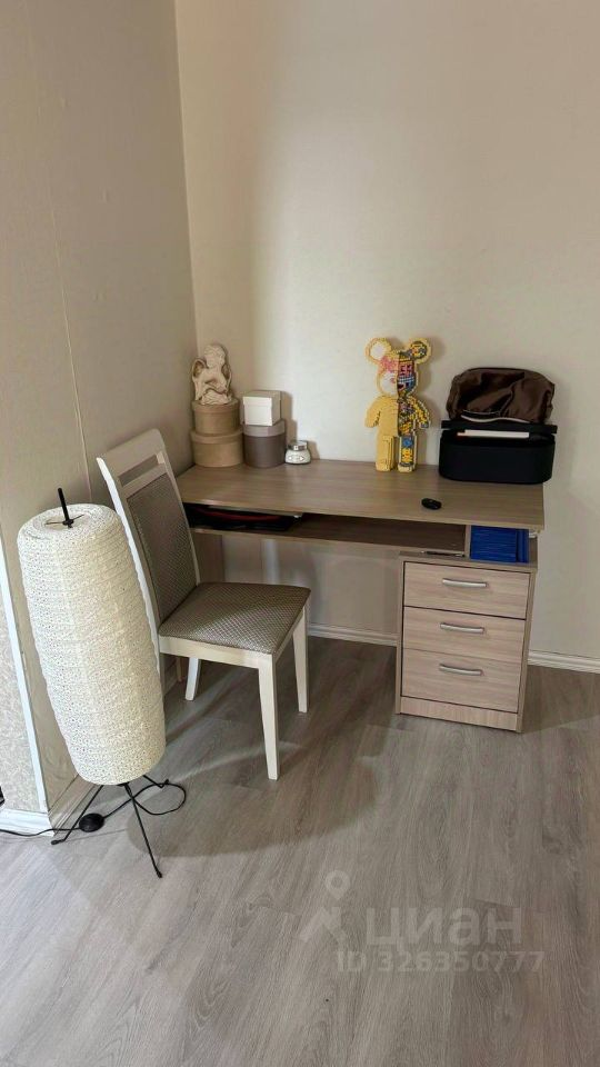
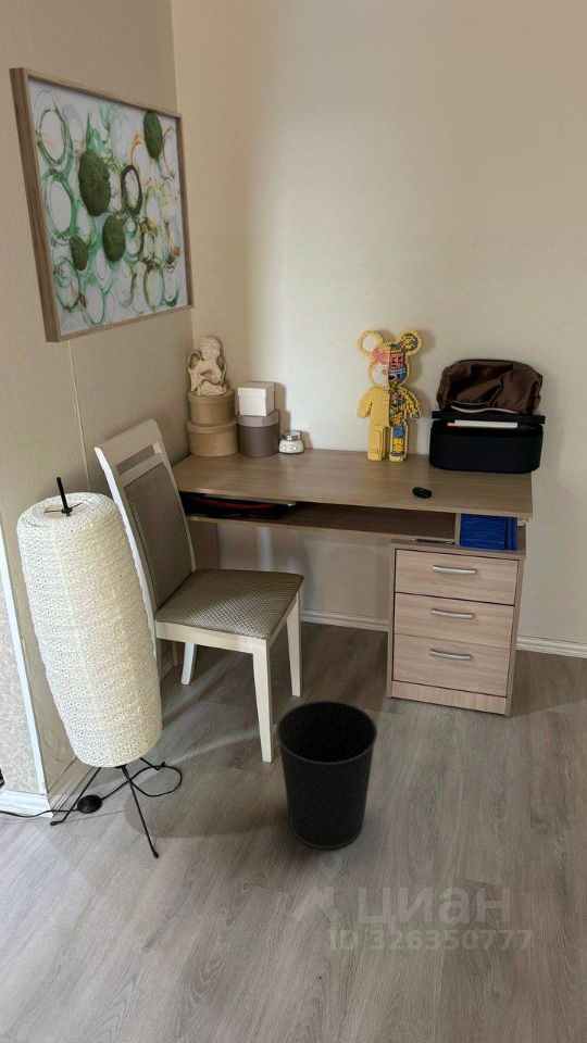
+ wastebasket [275,699,378,851]
+ wall art [8,66,196,343]
